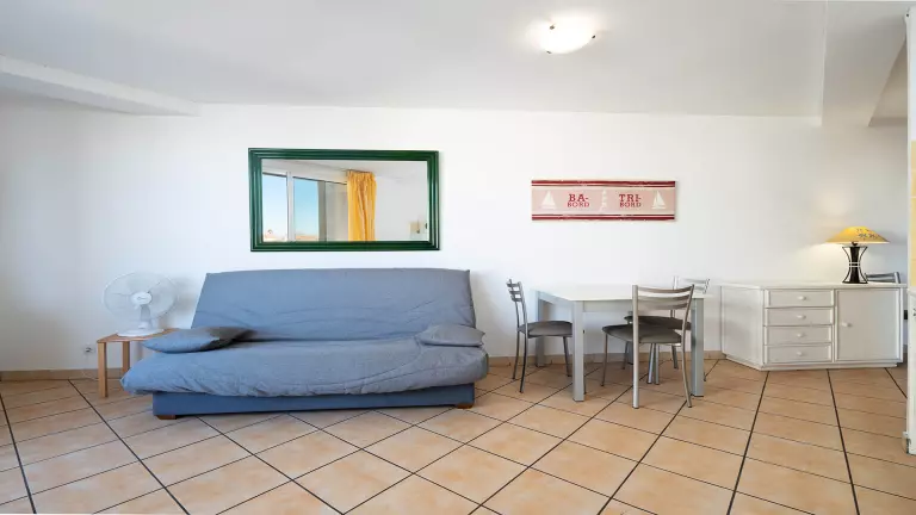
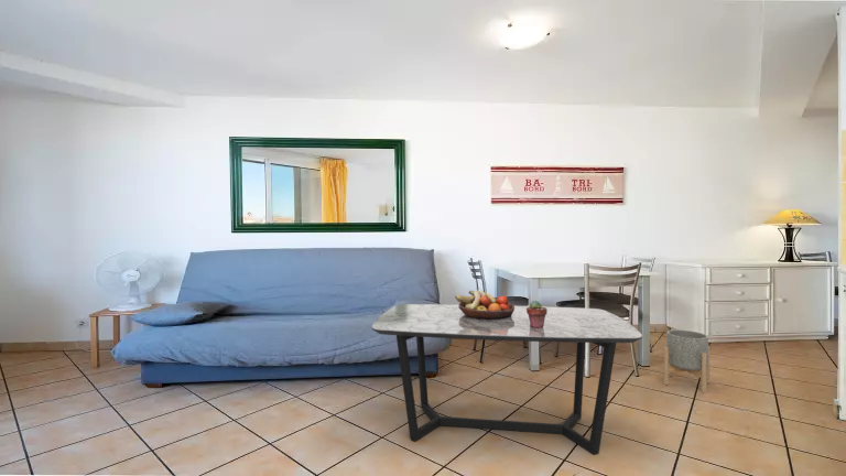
+ planter [663,328,711,394]
+ fruit bowl [454,289,516,320]
+ coffee table [371,303,643,456]
+ potted succulent [527,300,547,328]
